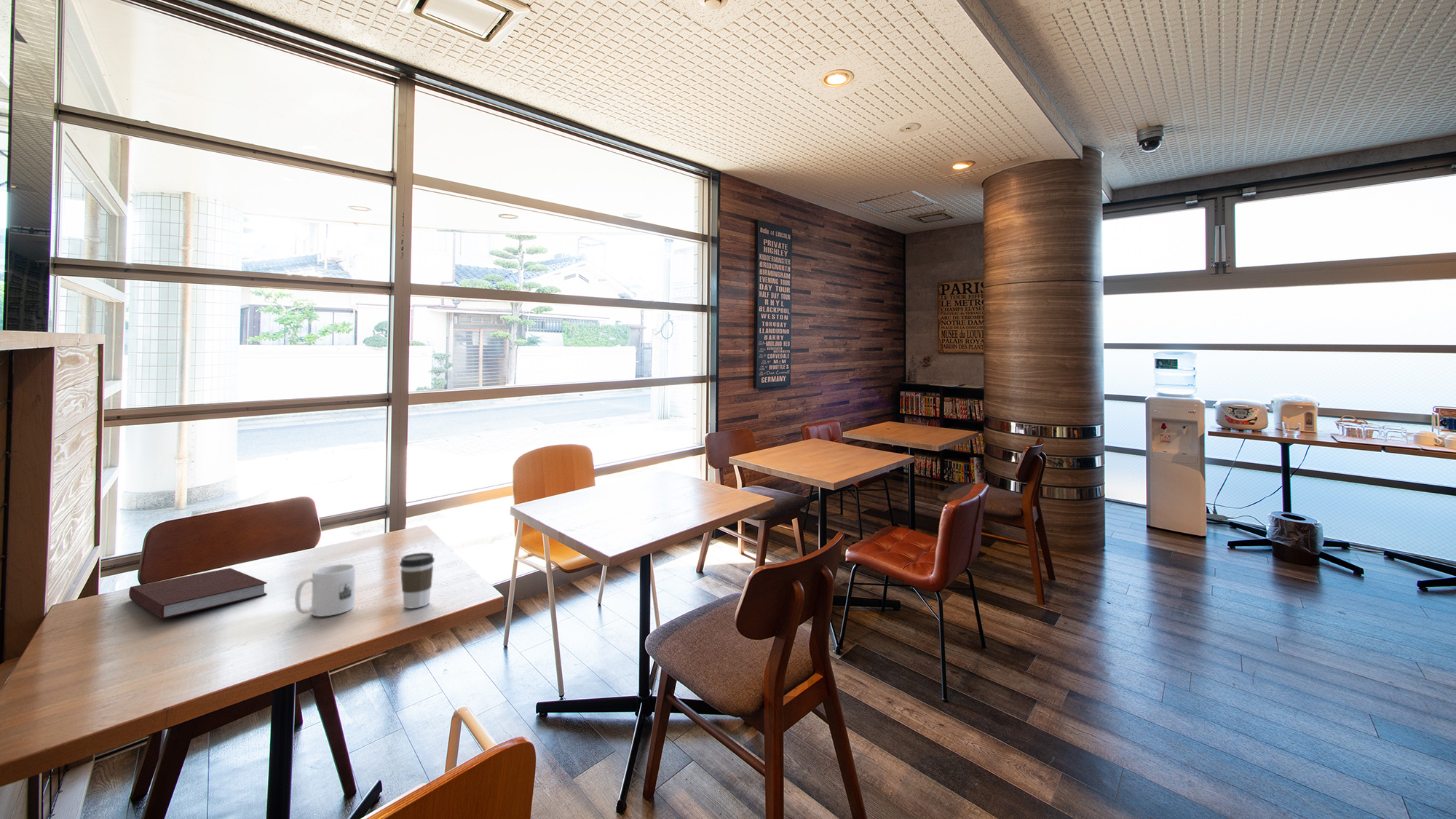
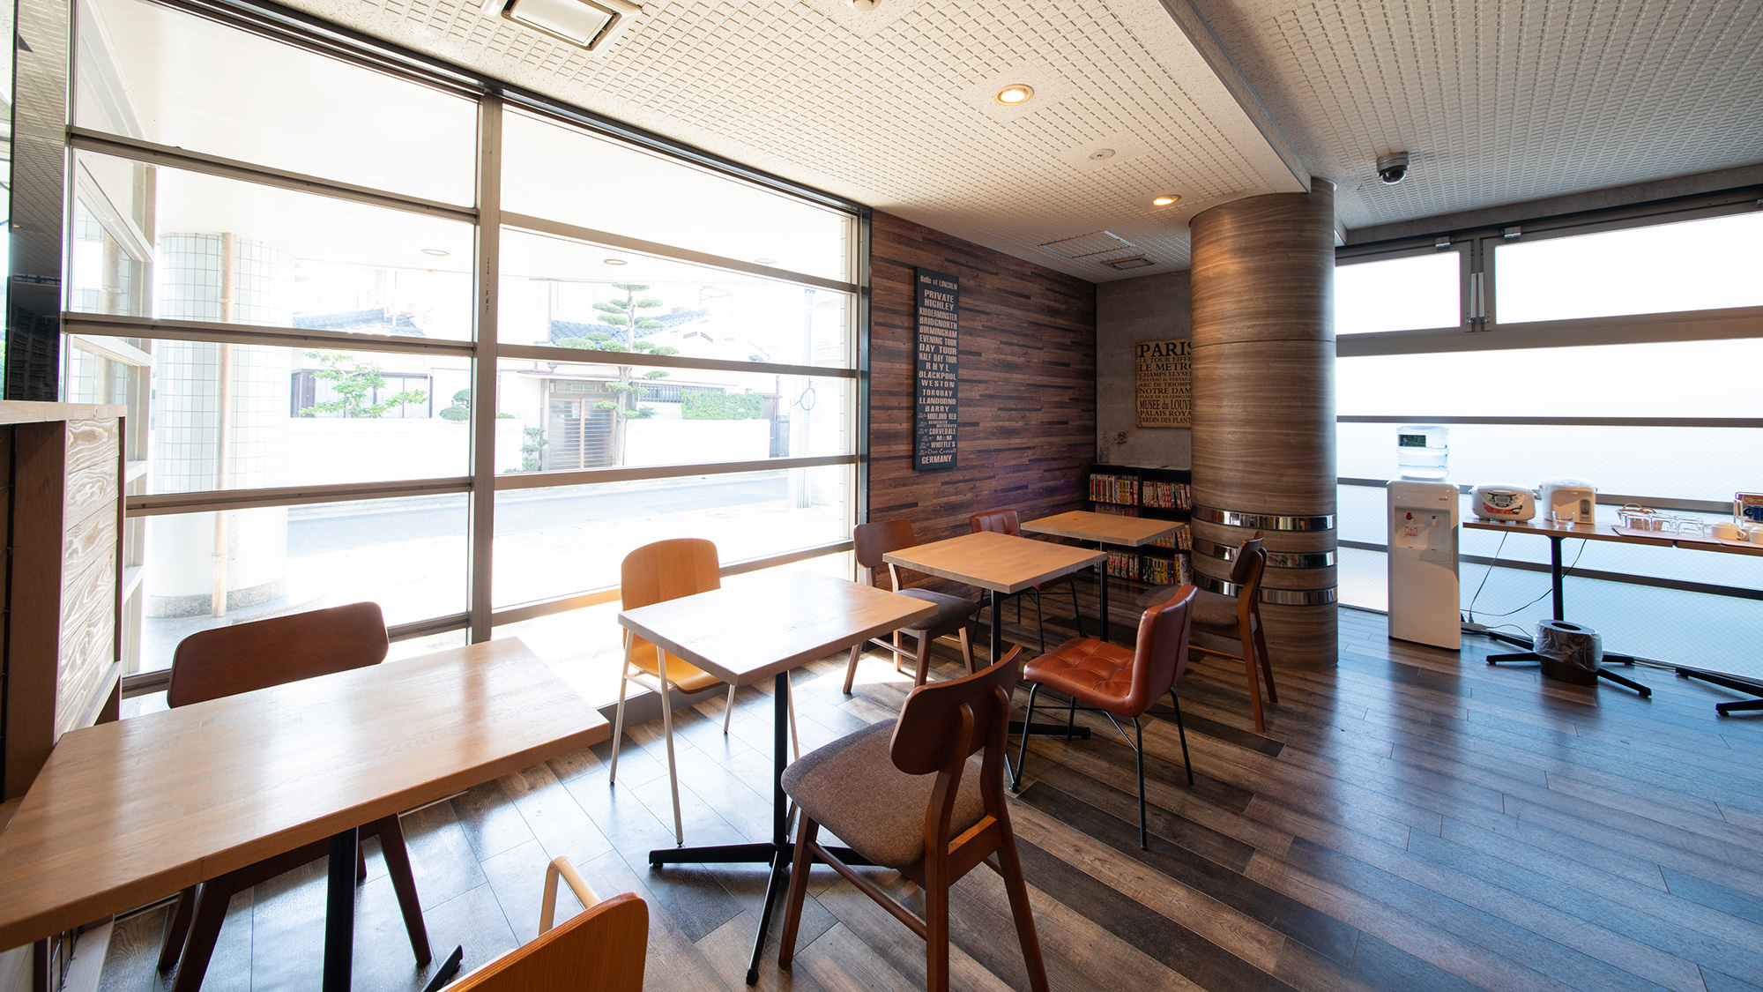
- mug [294,563,356,617]
- notebook [128,567,268,620]
- coffee cup [399,552,435,609]
